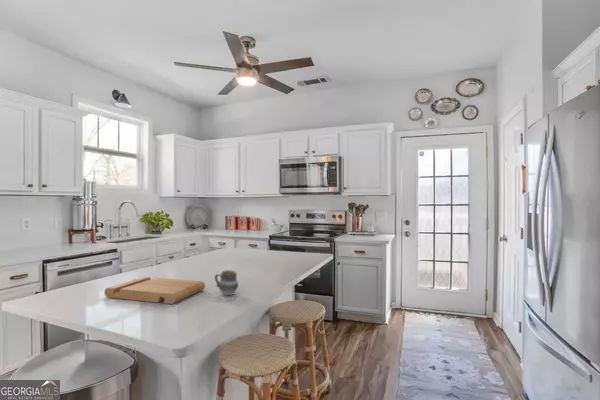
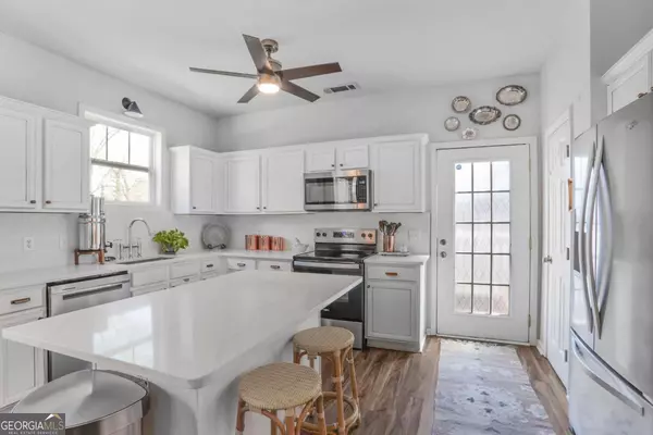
- cup [214,269,239,296]
- cutting board [103,276,206,305]
